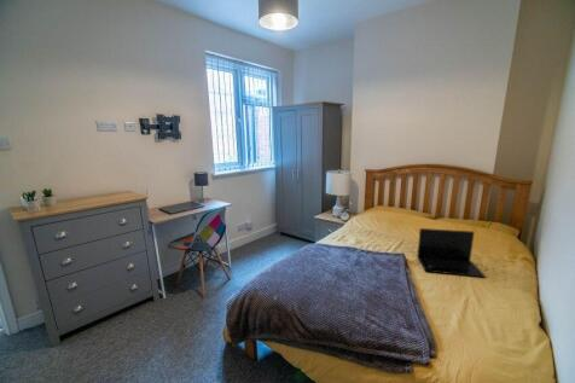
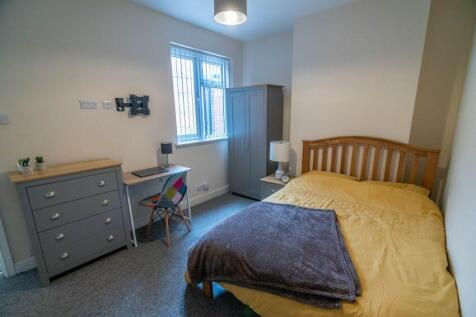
- laptop [417,227,487,279]
